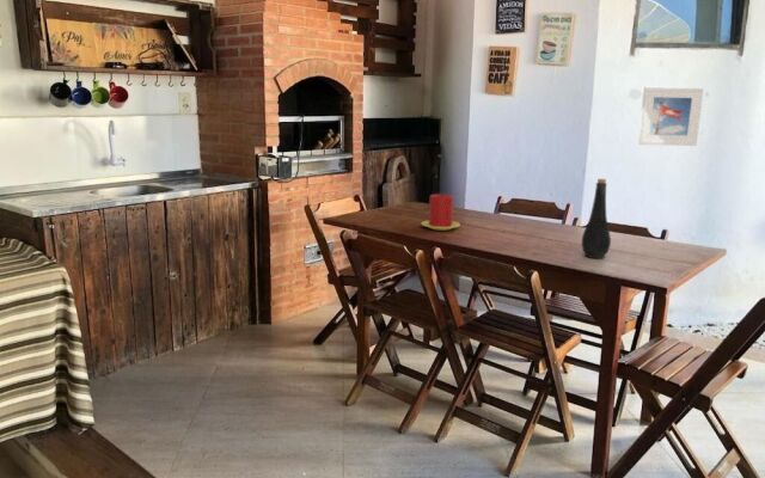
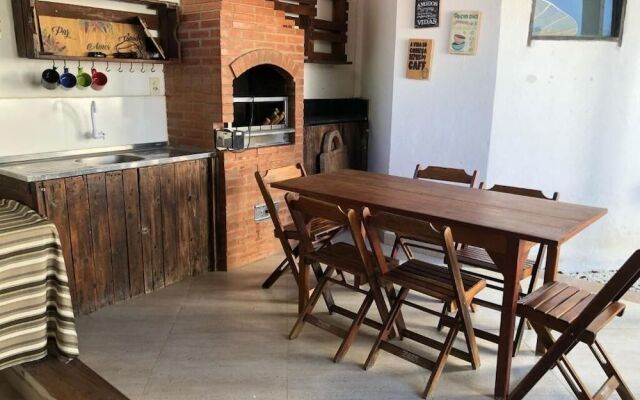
- bottle [581,178,612,259]
- candle [420,192,461,232]
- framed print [637,86,705,147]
